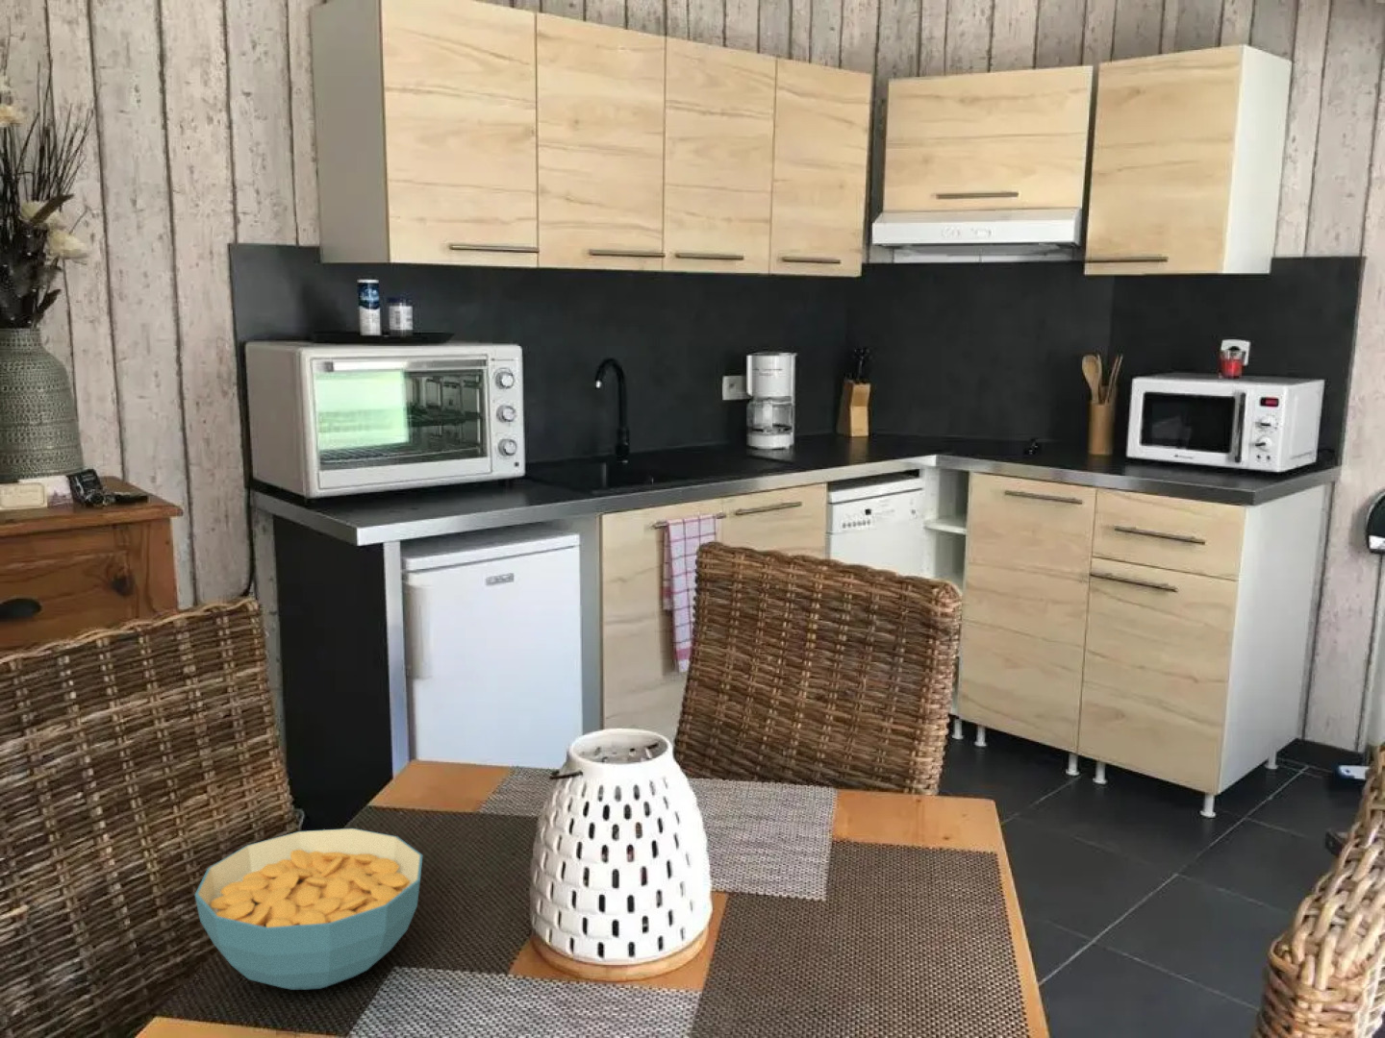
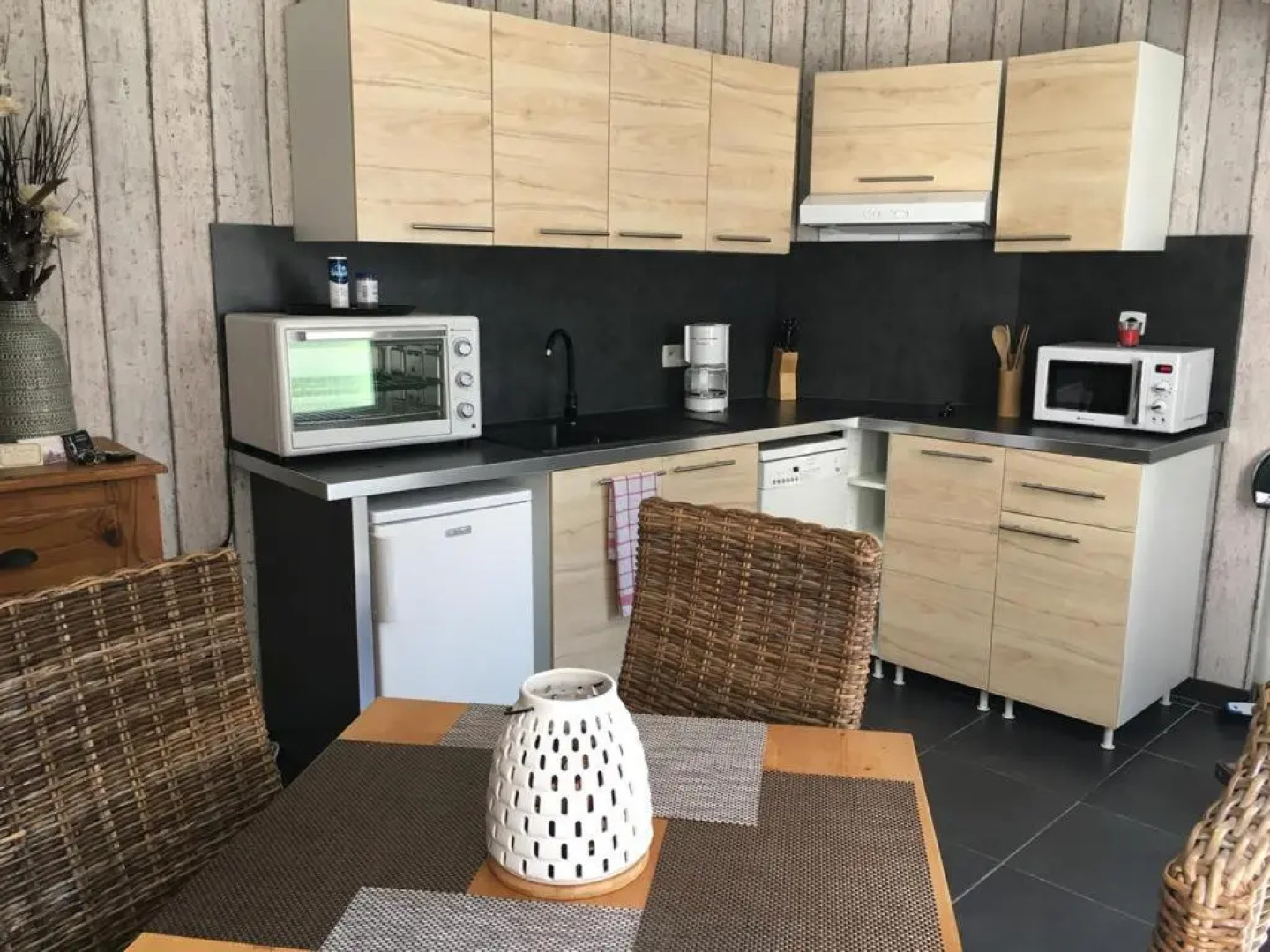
- cereal bowl [194,828,423,991]
